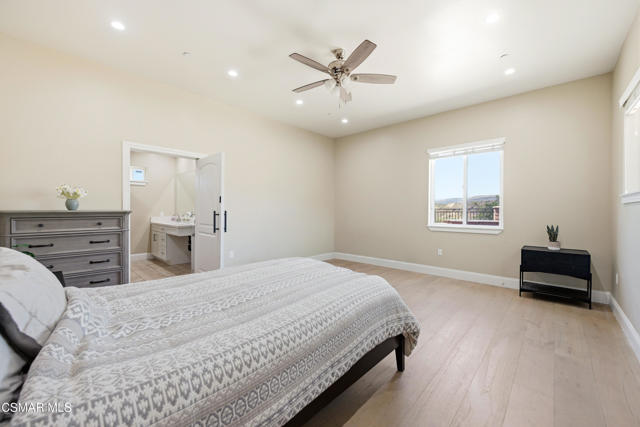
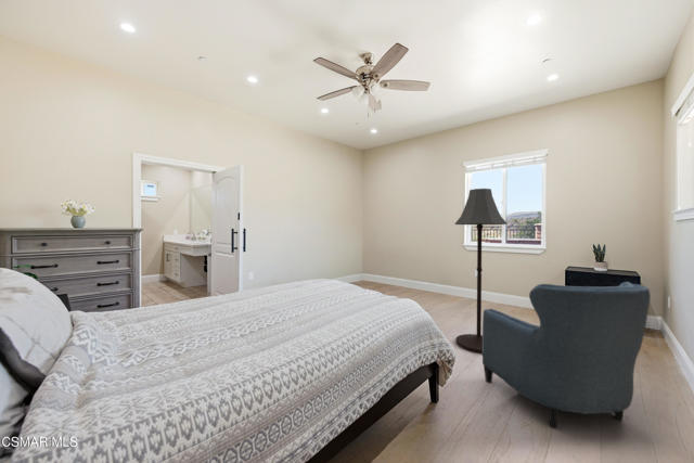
+ armchair [481,281,652,429]
+ floor lamp [453,188,509,355]
